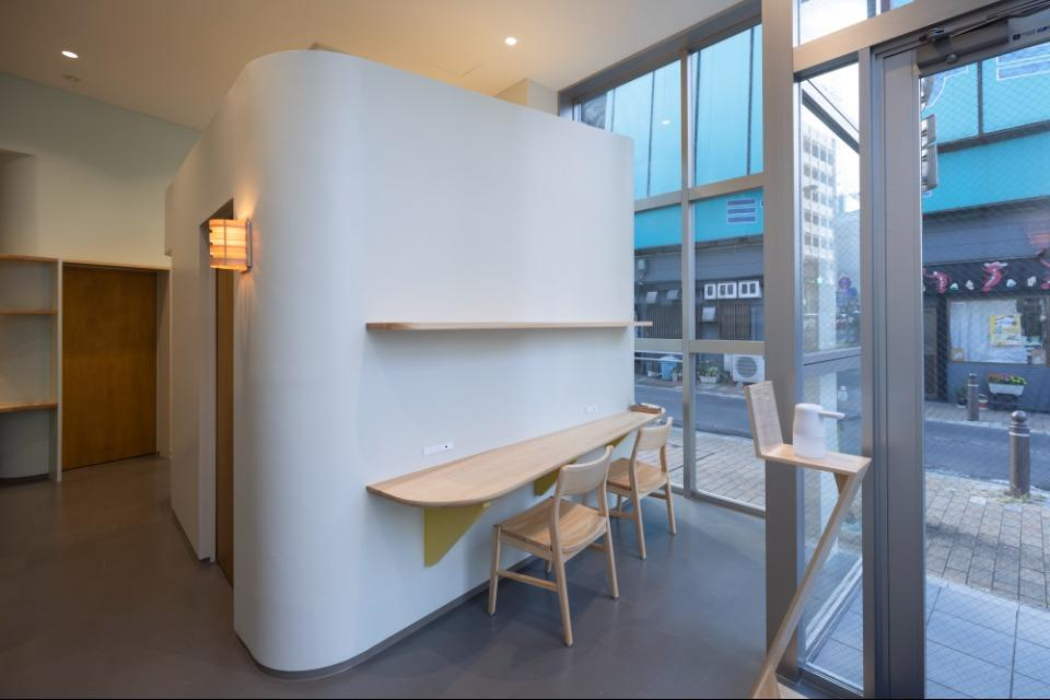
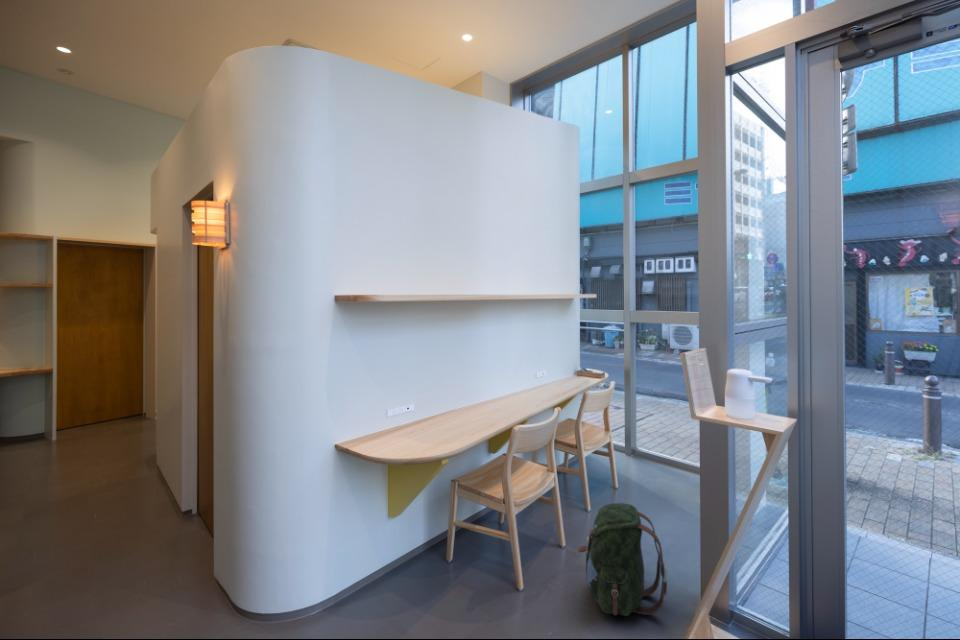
+ backpack [577,502,668,617]
